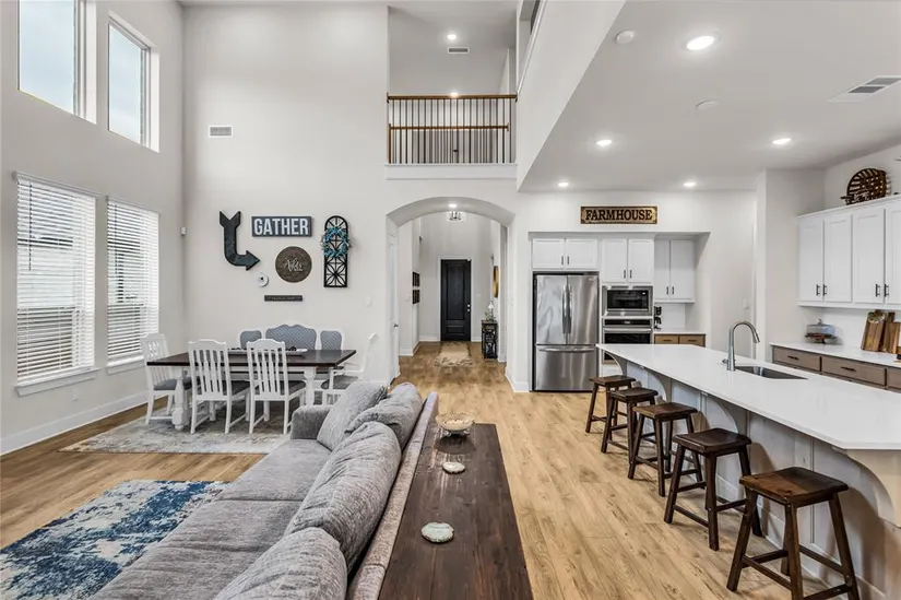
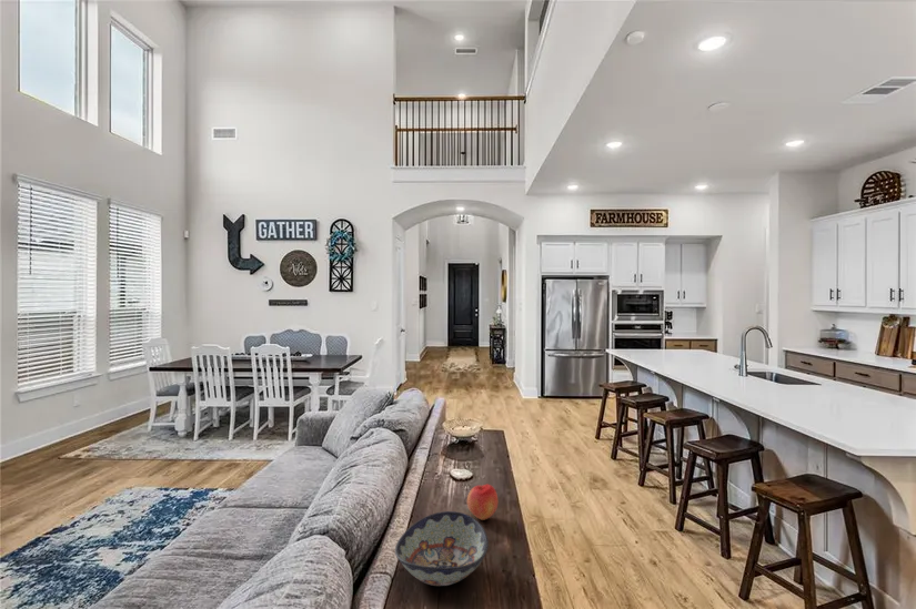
+ apple [466,483,499,521]
+ decorative bowl [394,510,490,587]
